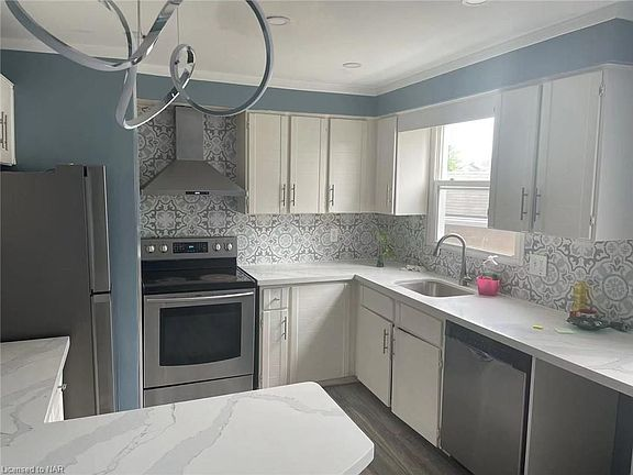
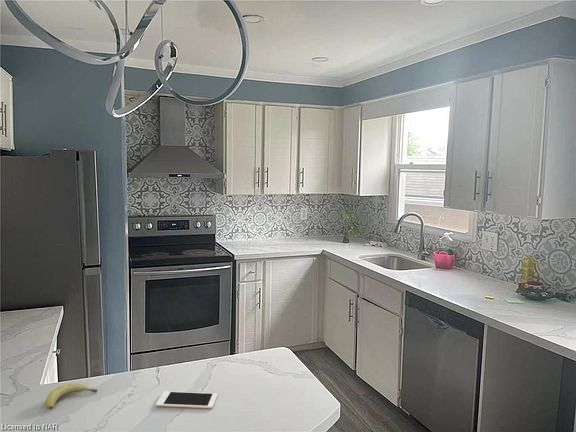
+ cell phone [155,390,219,409]
+ fruit [45,382,98,410]
